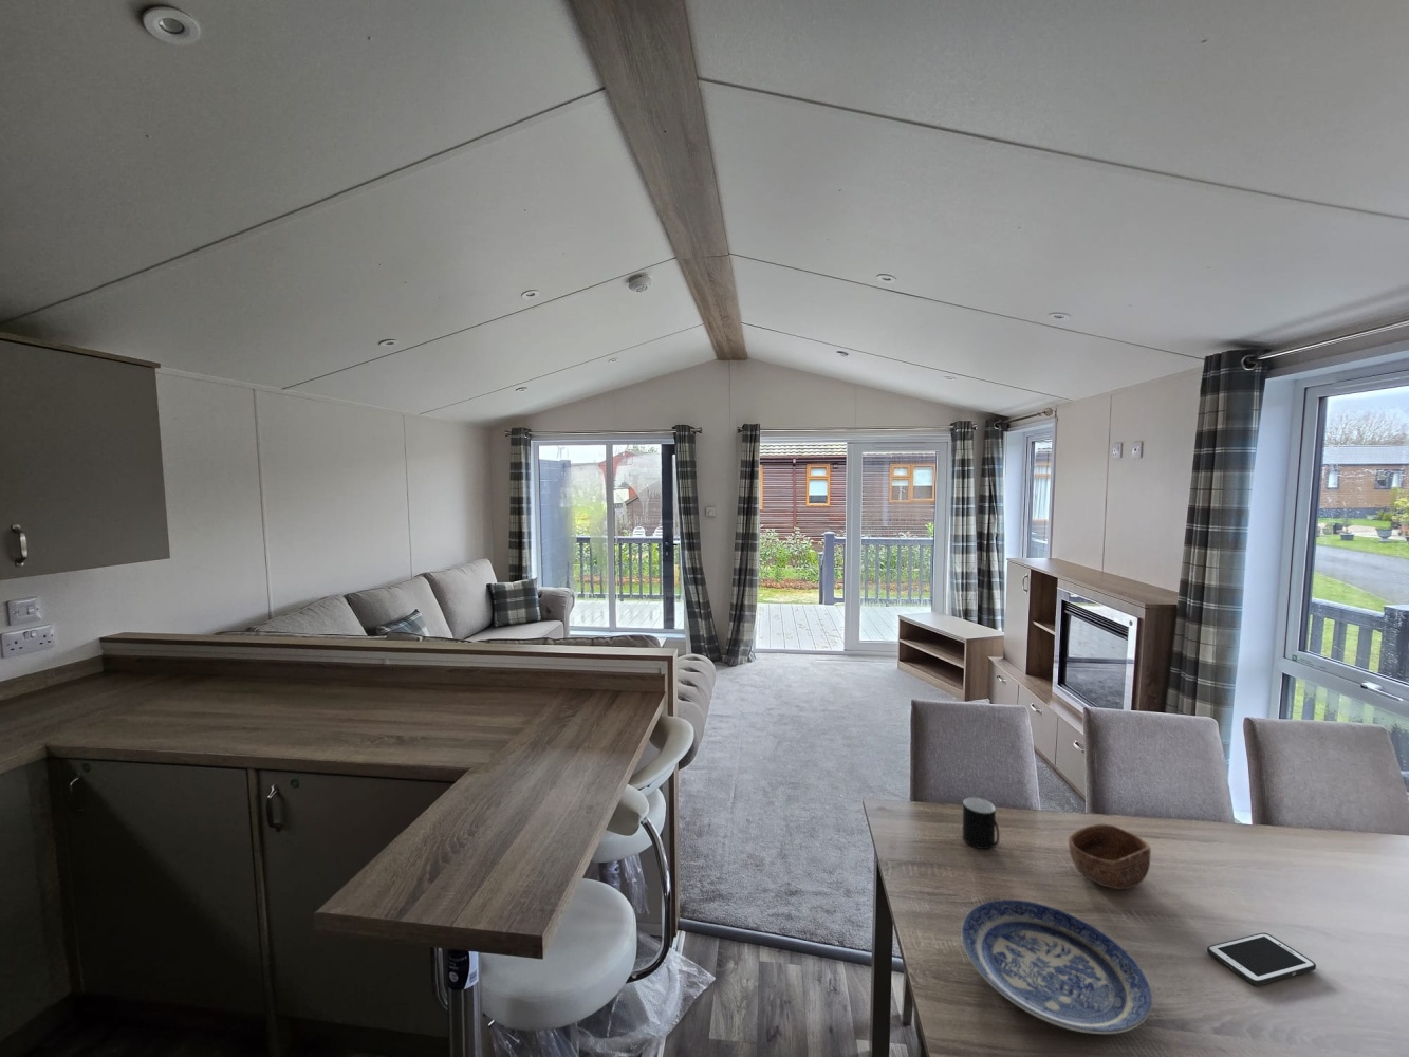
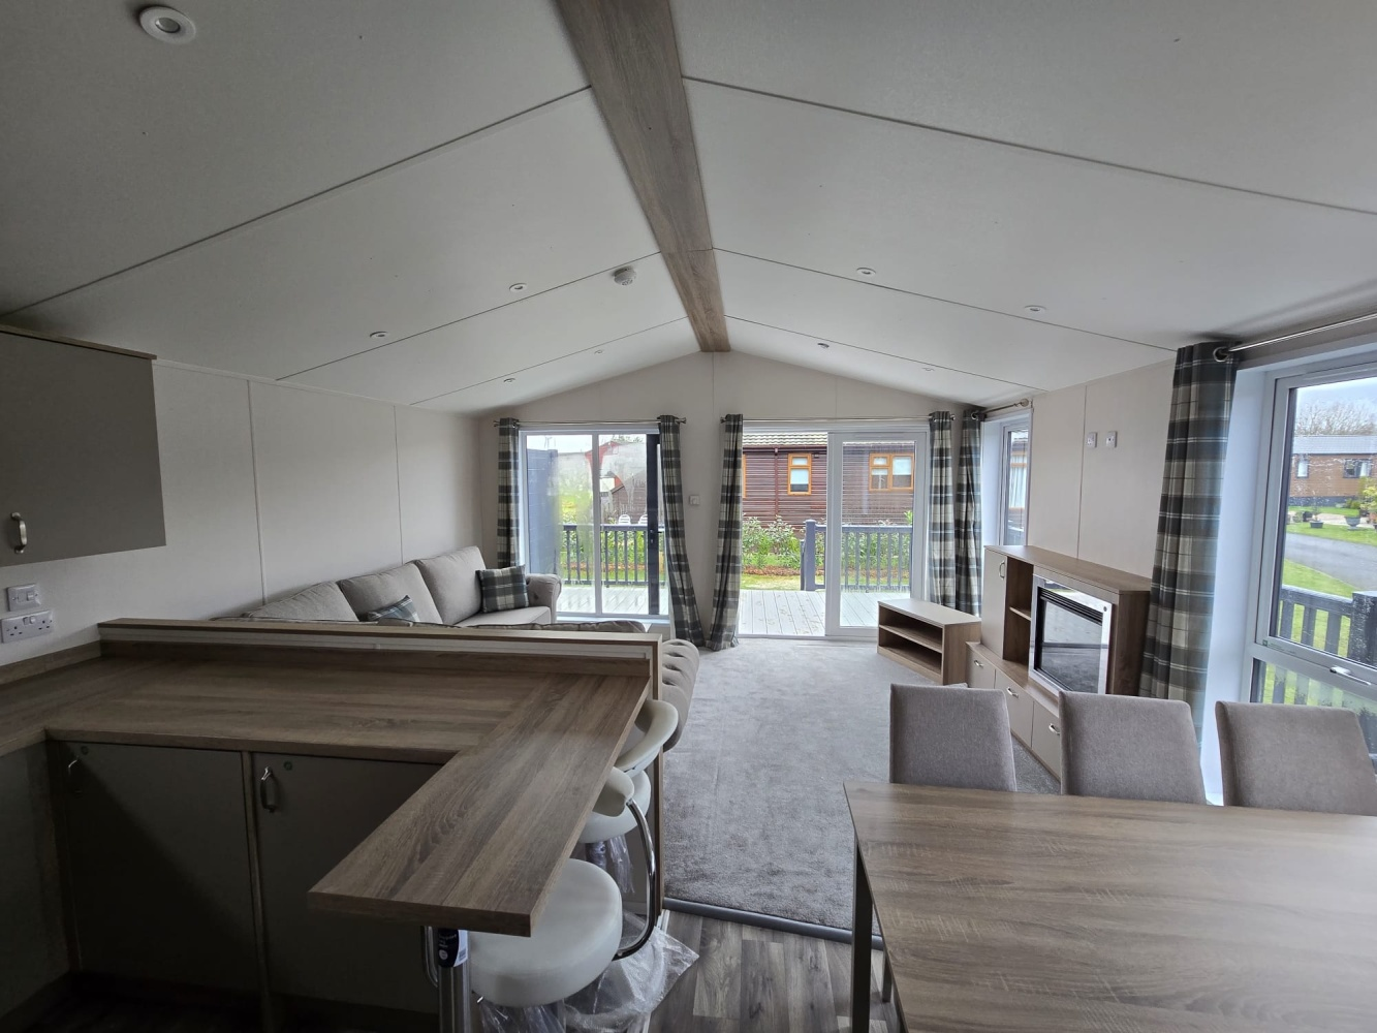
- cup [962,796,1000,849]
- plate [959,898,1154,1035]
- bowl [1068,824,1153,890]
- cell phone [1206,933,1317,986]
